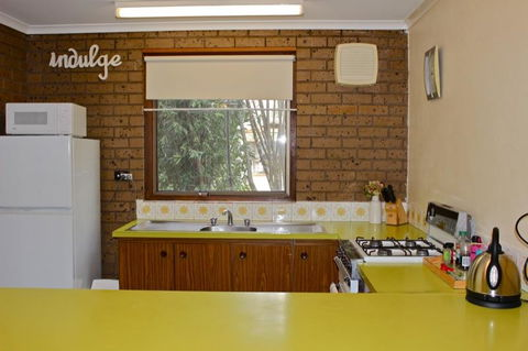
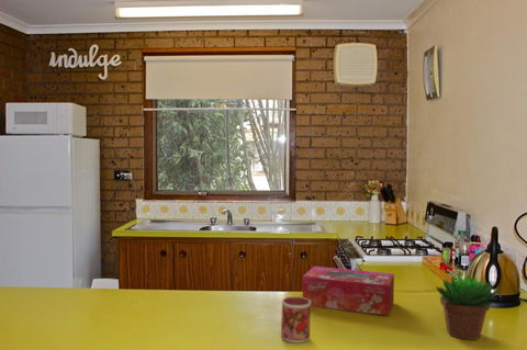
+ tissue box [302,266,395,317]
+ succulent plant [435,272,501,341]
+ mug [280,296,312,343]
